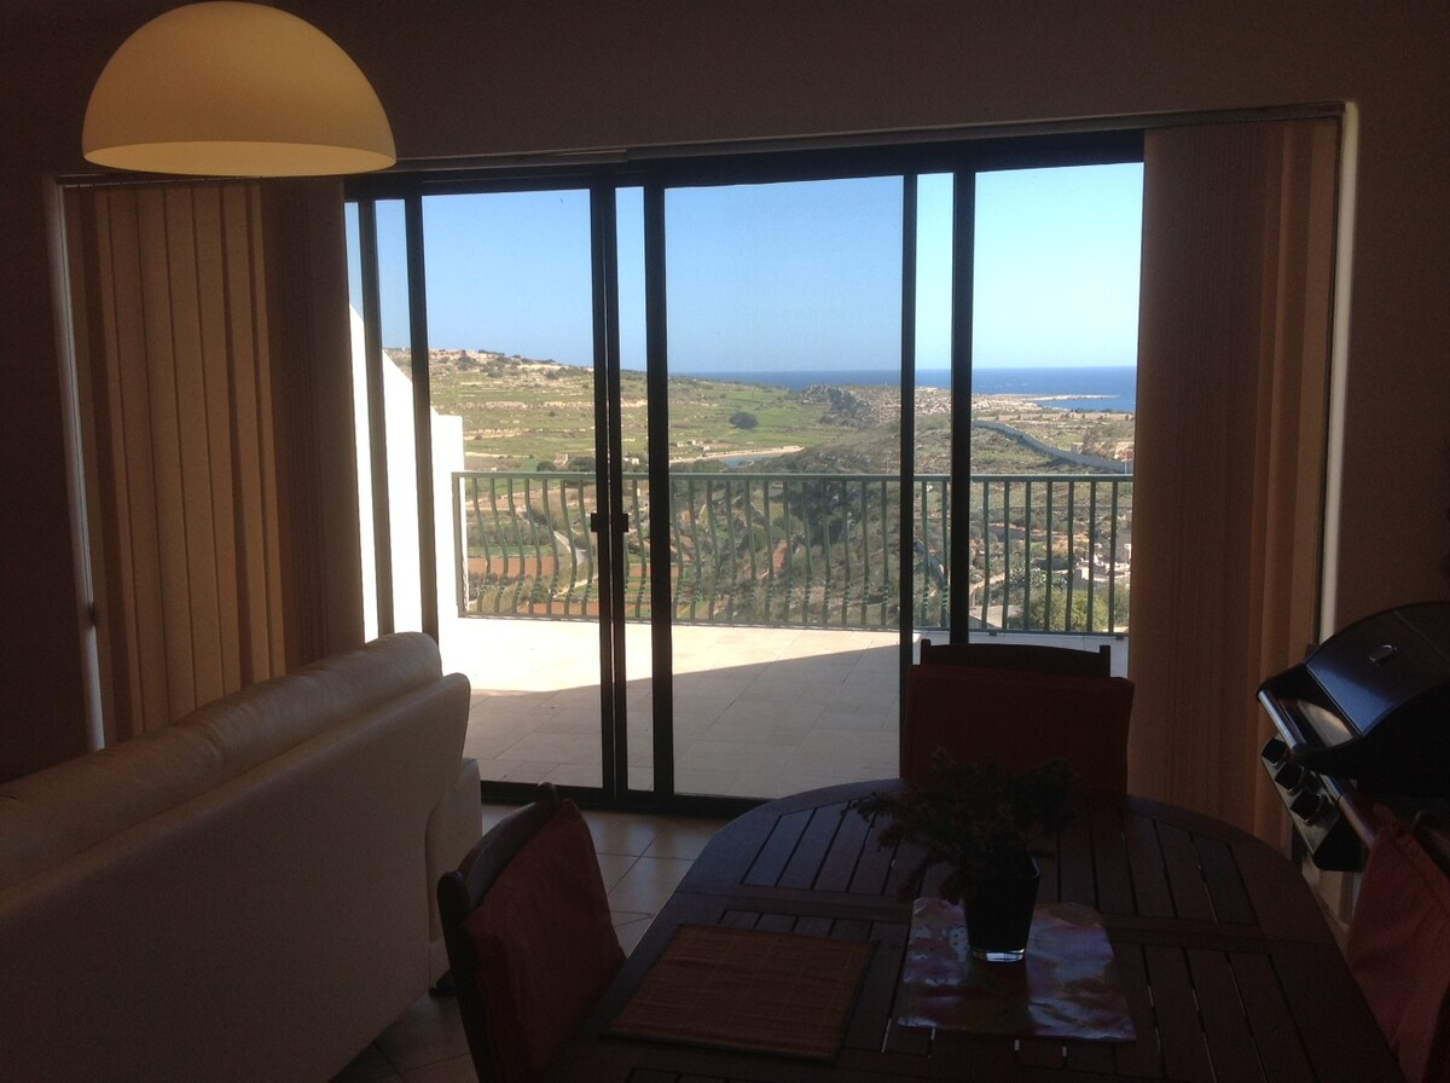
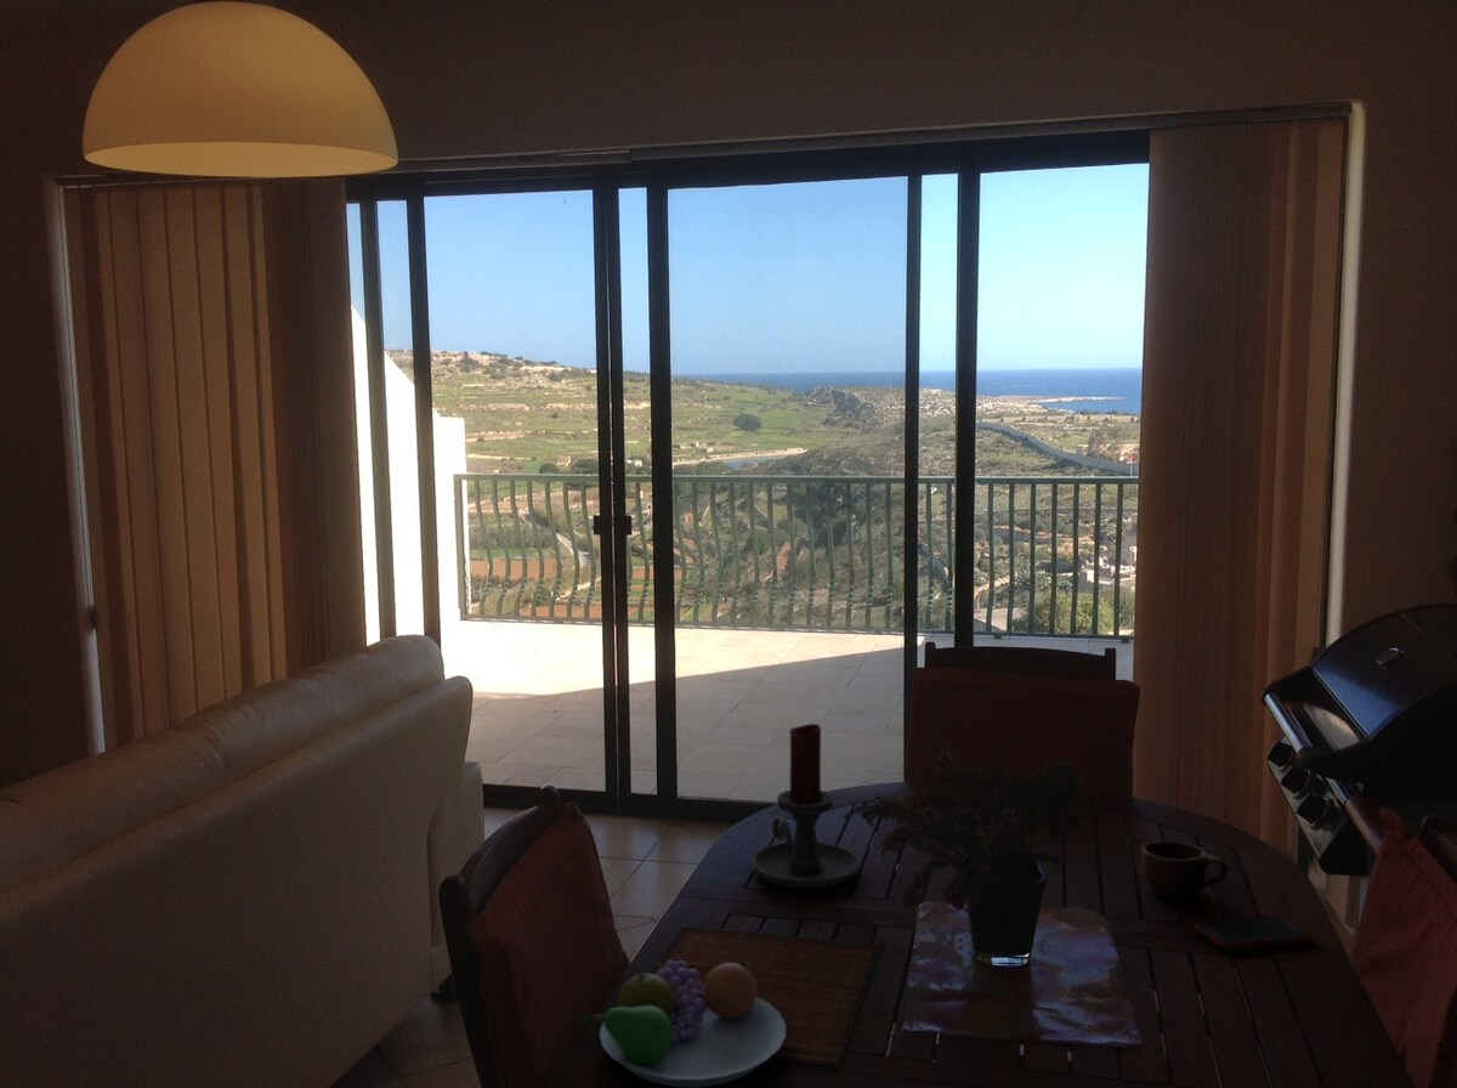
+ candle holder [750,722,861,890]
+ mug [1140,840,1229,901]
+ fruit bowl [580,959,787,1088]
+ cell phone [1194,914,1314,950]
